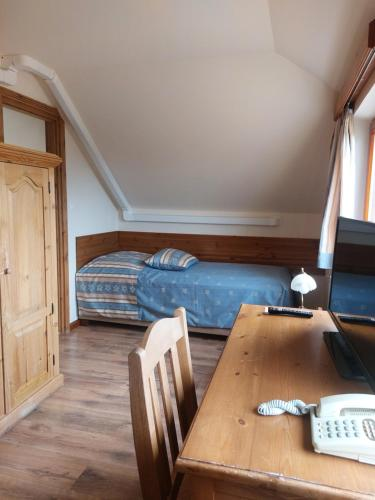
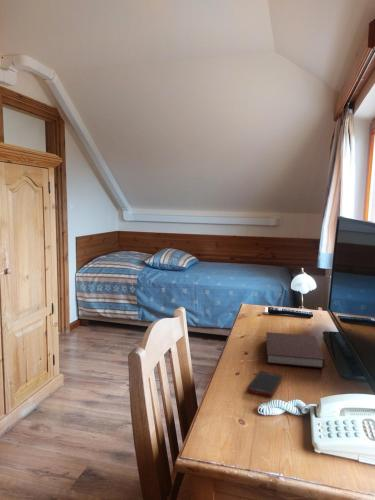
+ notebook [265,331,326,369]
+ cell phone [246,370,284,398]
